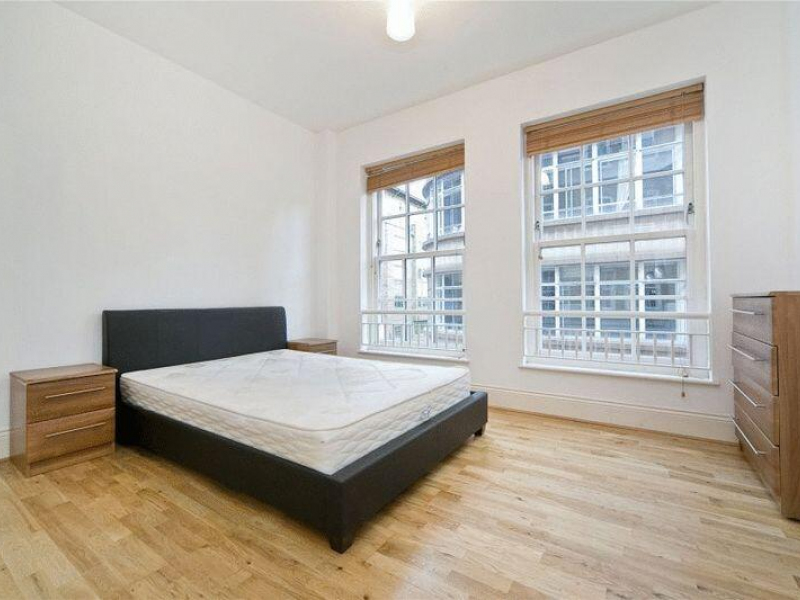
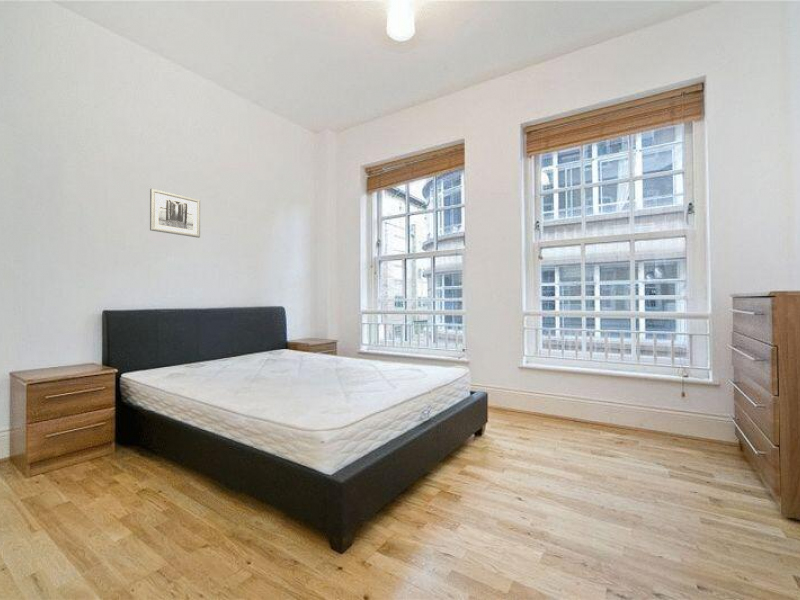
+ wall art [149,188,201,239]
